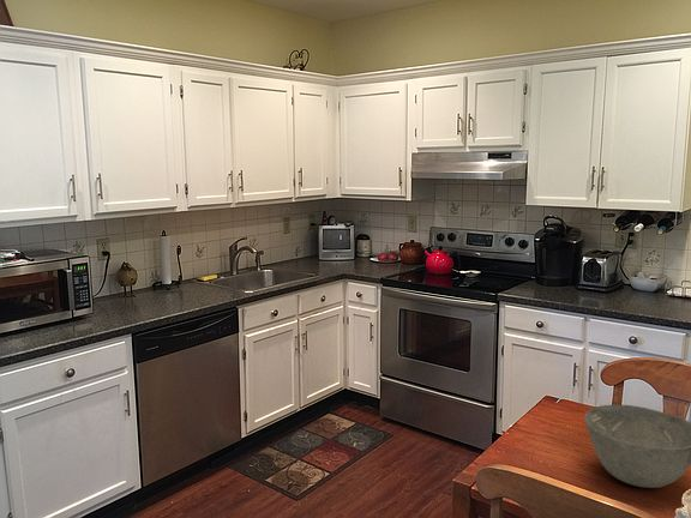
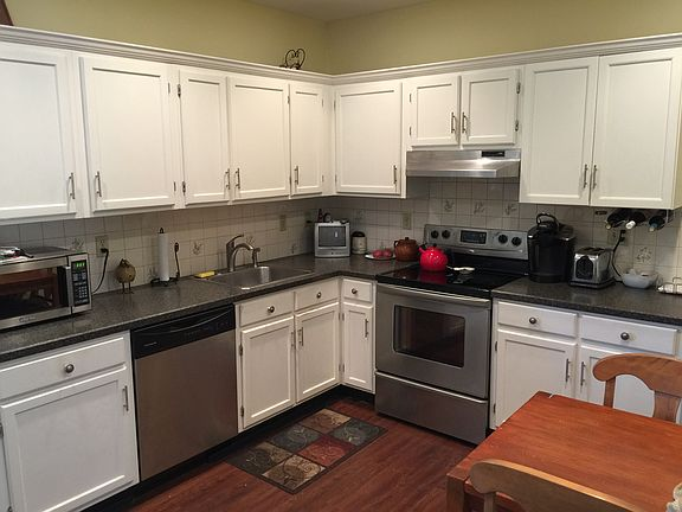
- bowl [583,404,691,489]
